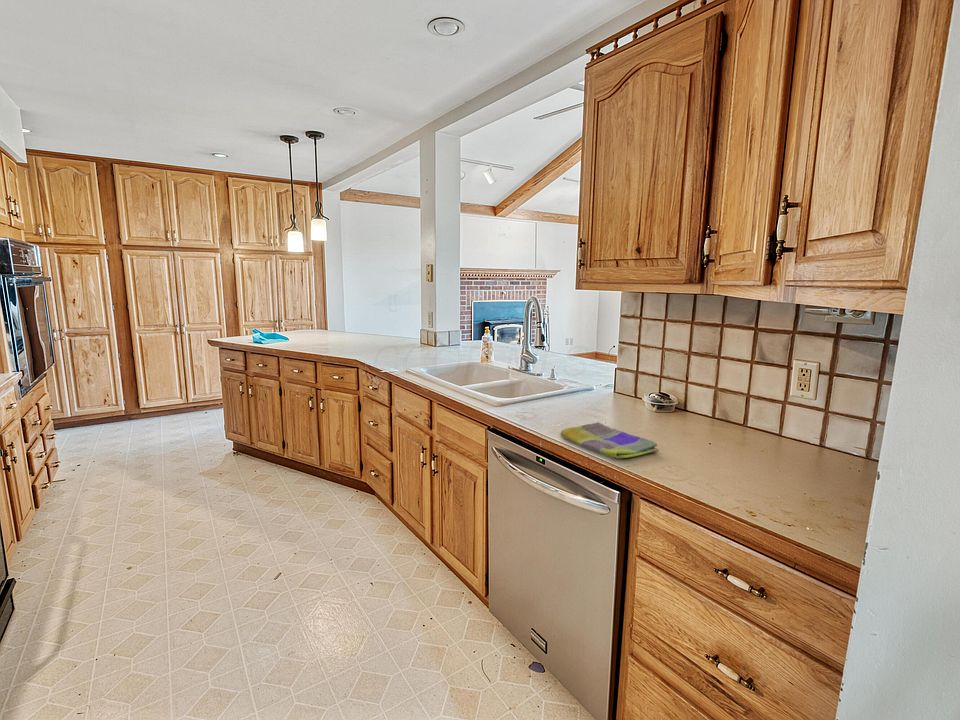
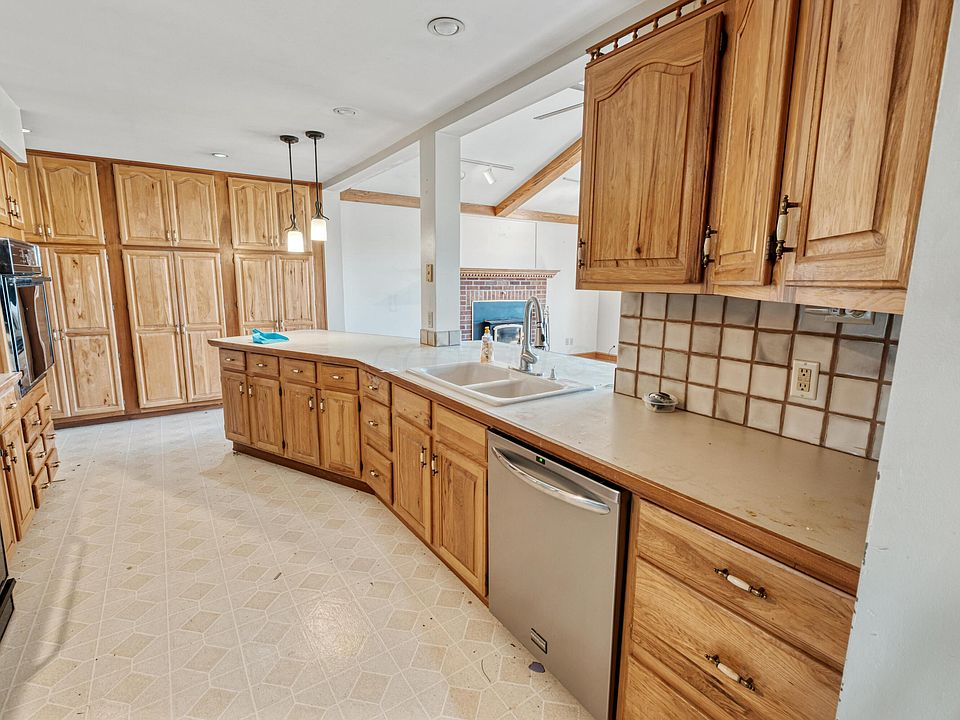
- dish towel [560,421,660,459]
